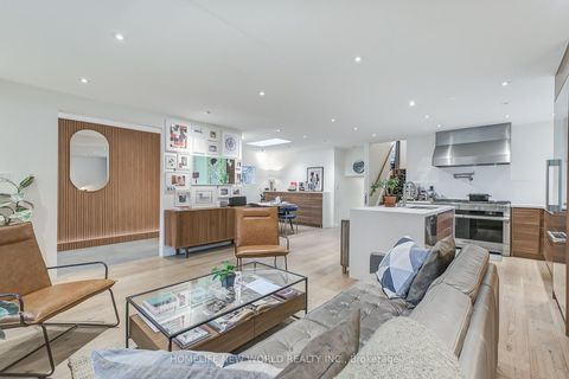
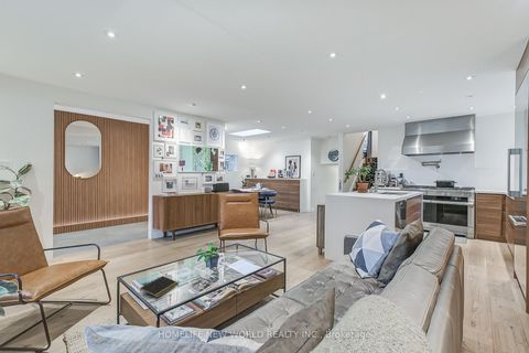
+ notepad [139,275,180,299]
